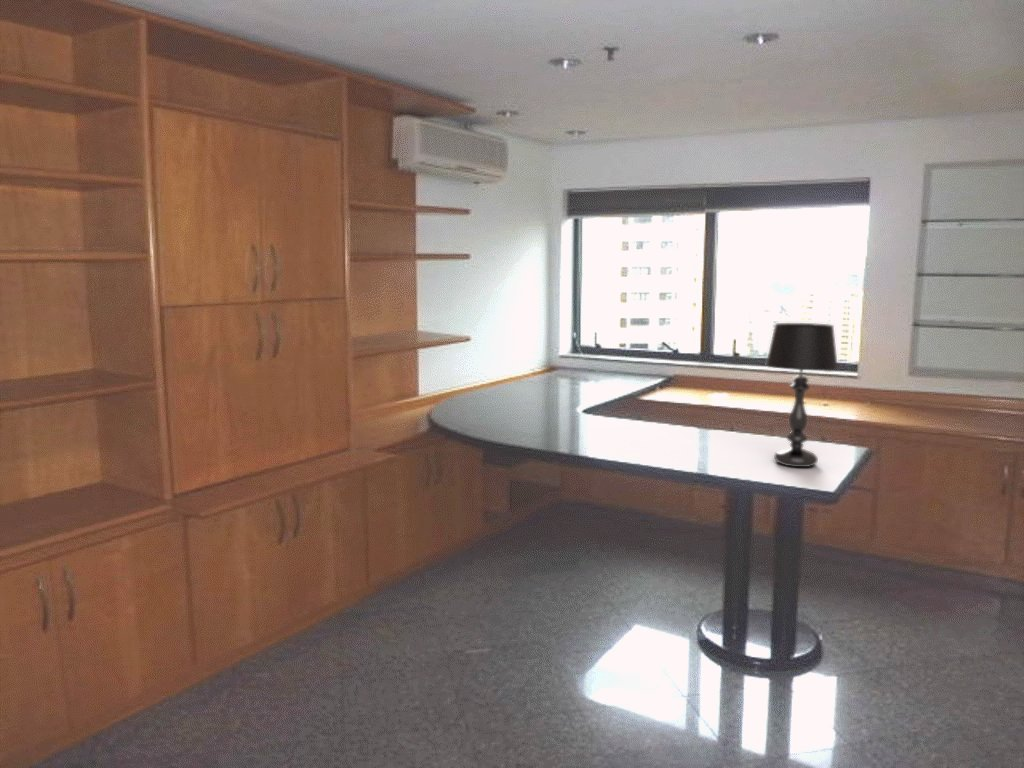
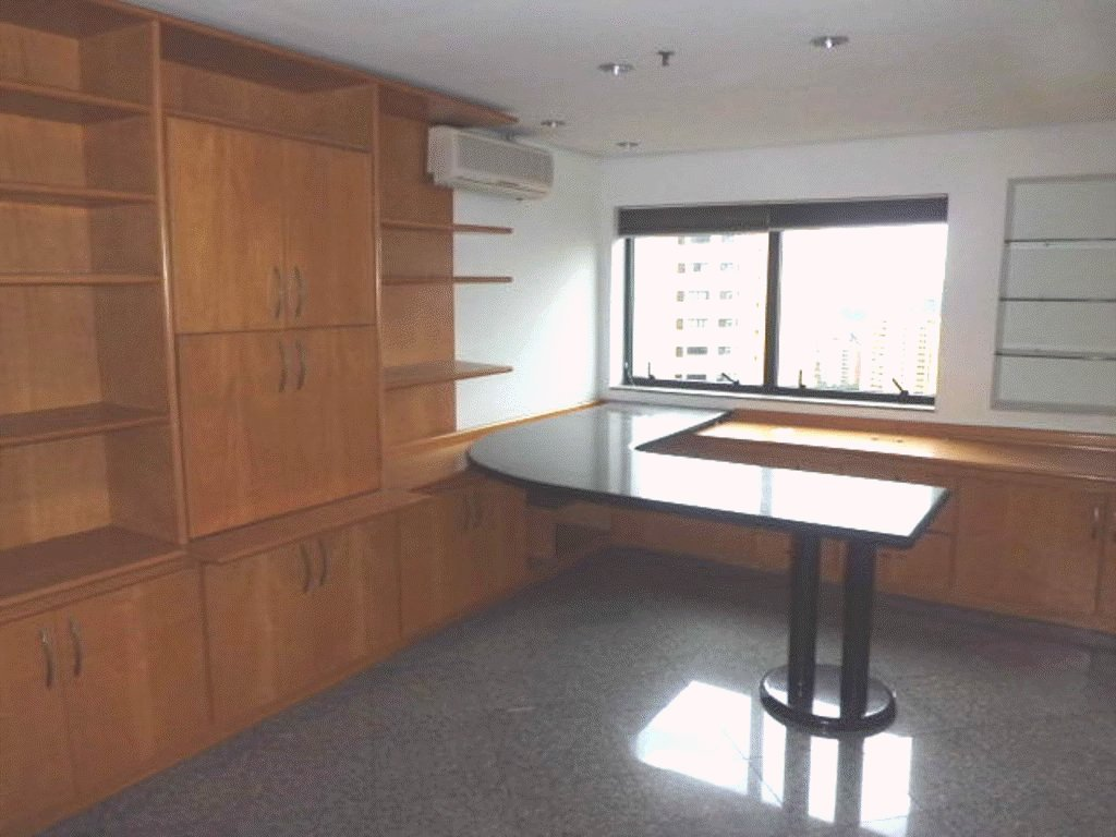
- table lamp [765,322,839,468]
